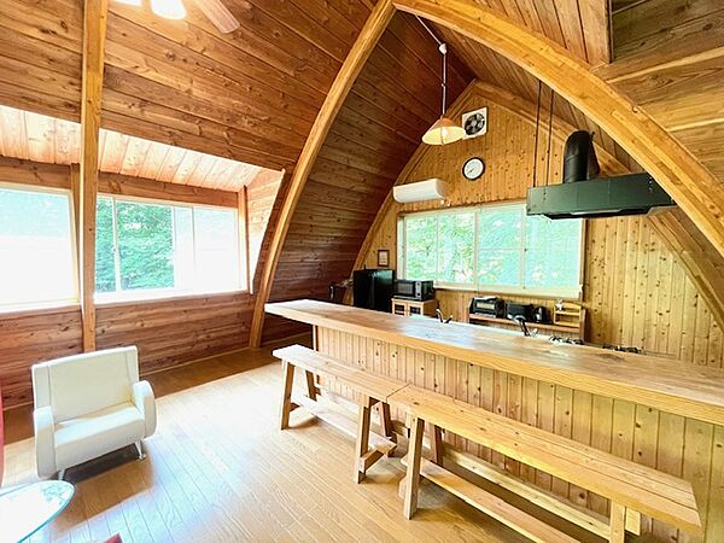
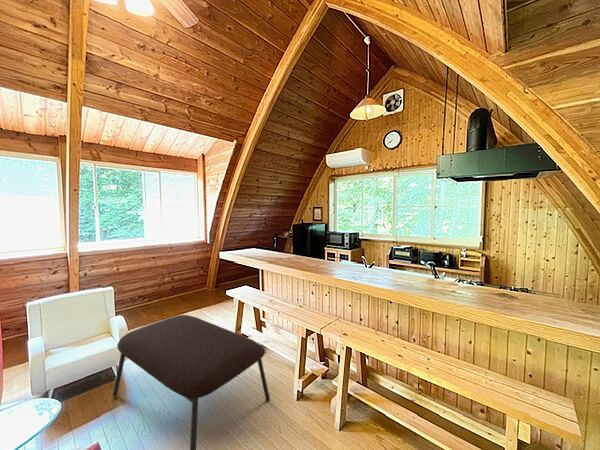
+ coffee table [111,314,271,450]
